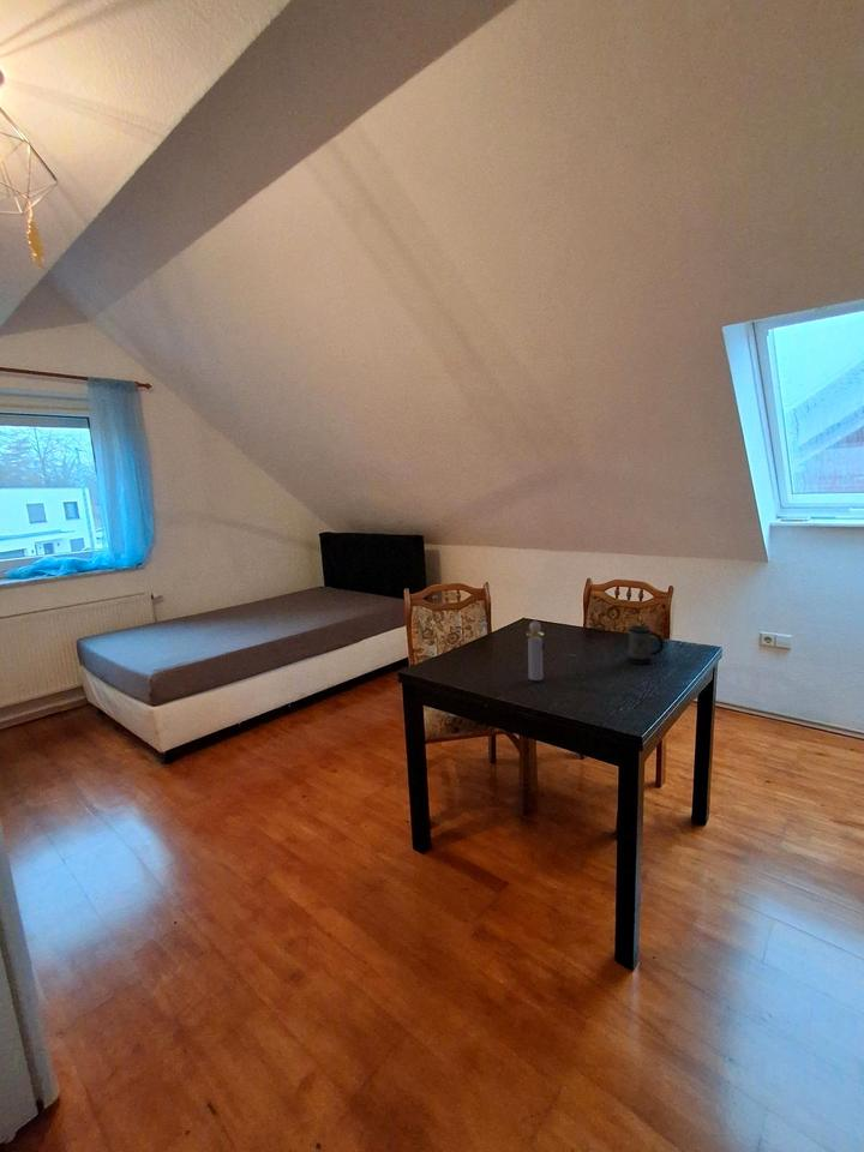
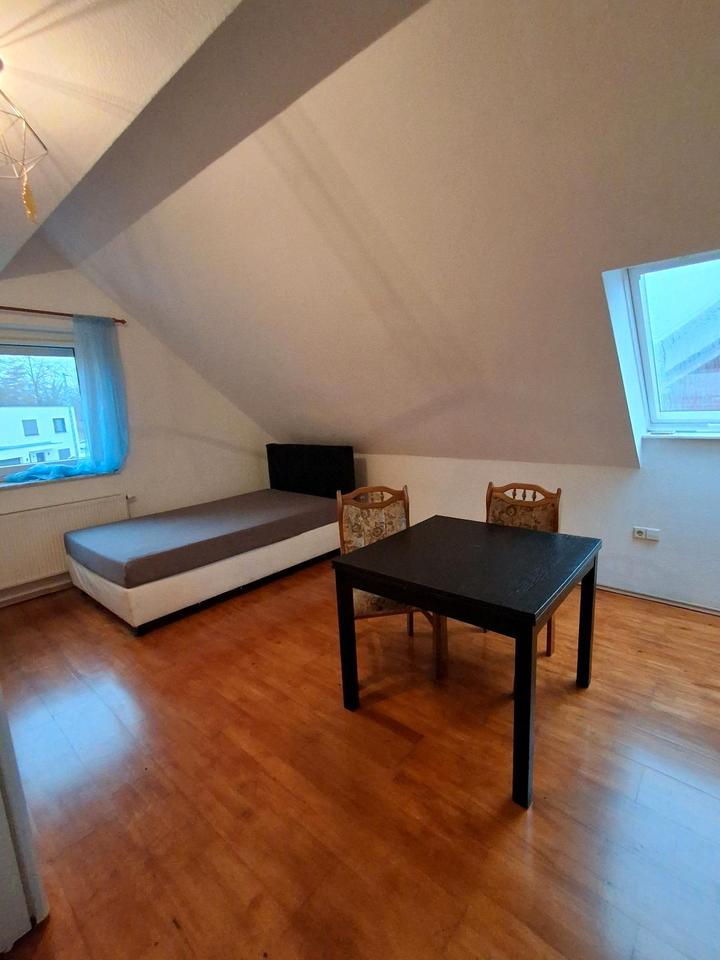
- mug [626,624,665,665]
- perfume bottle [524,620,546,682]
